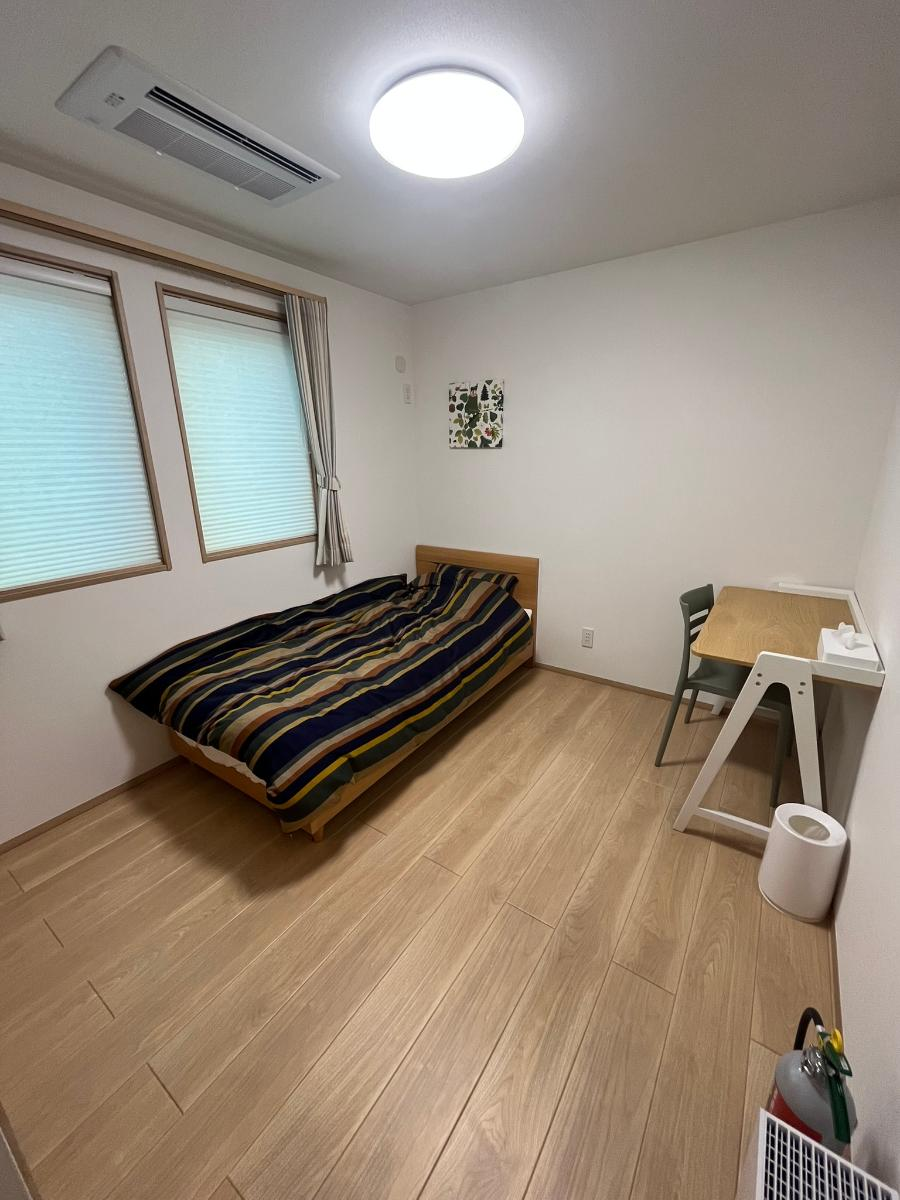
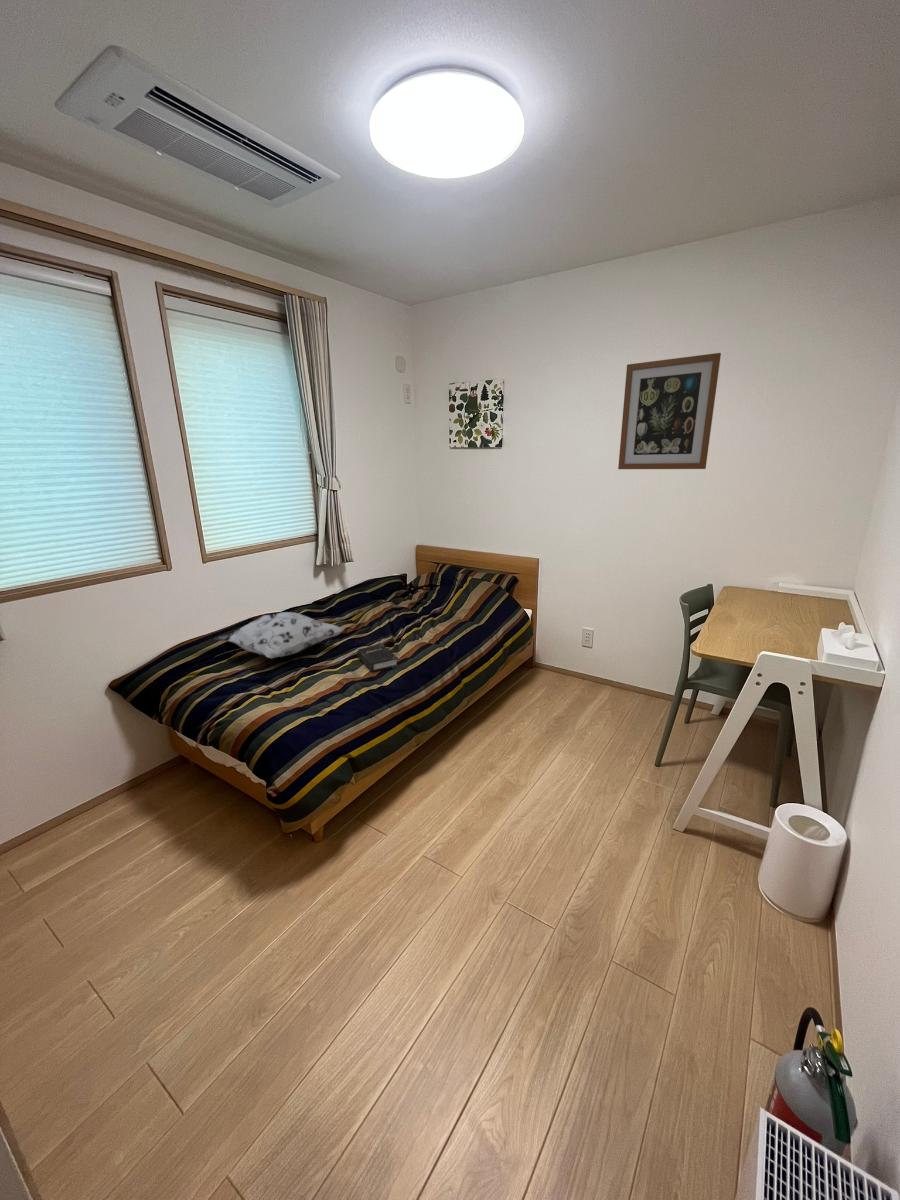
+ decorative pillow [214,611,345,660]
+ wall art [617,352,722,470]
+ hardback book [357,643,399,673]
